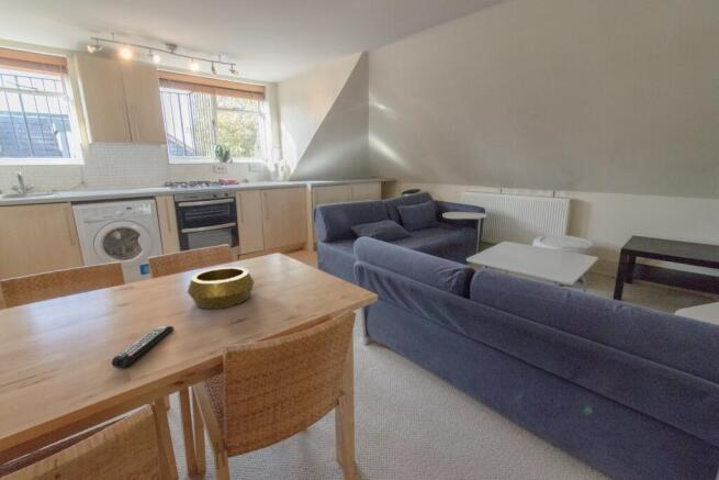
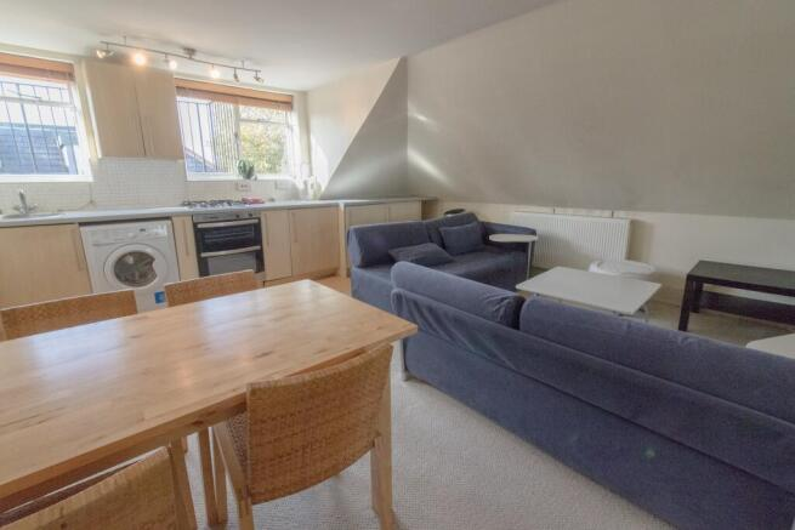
- remote control [111,325,175,369]
- decorative bowl [187,266,256,310]
